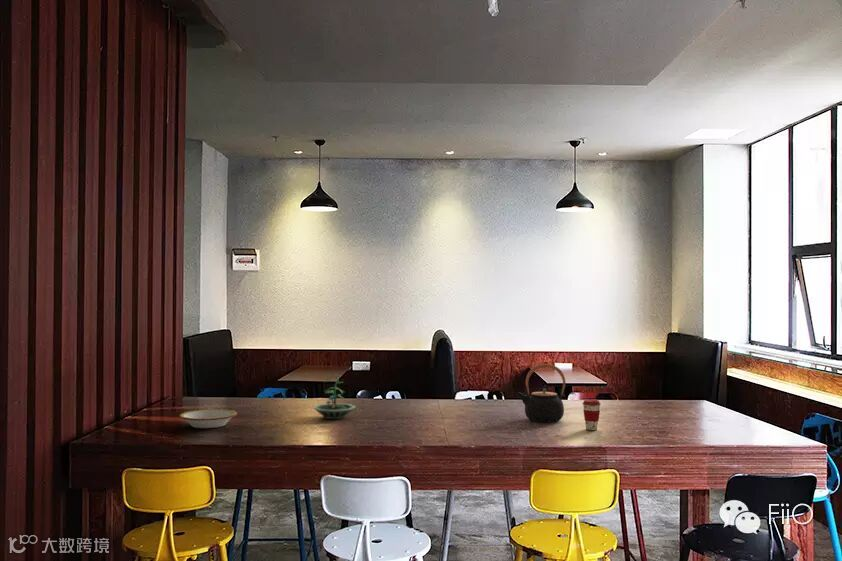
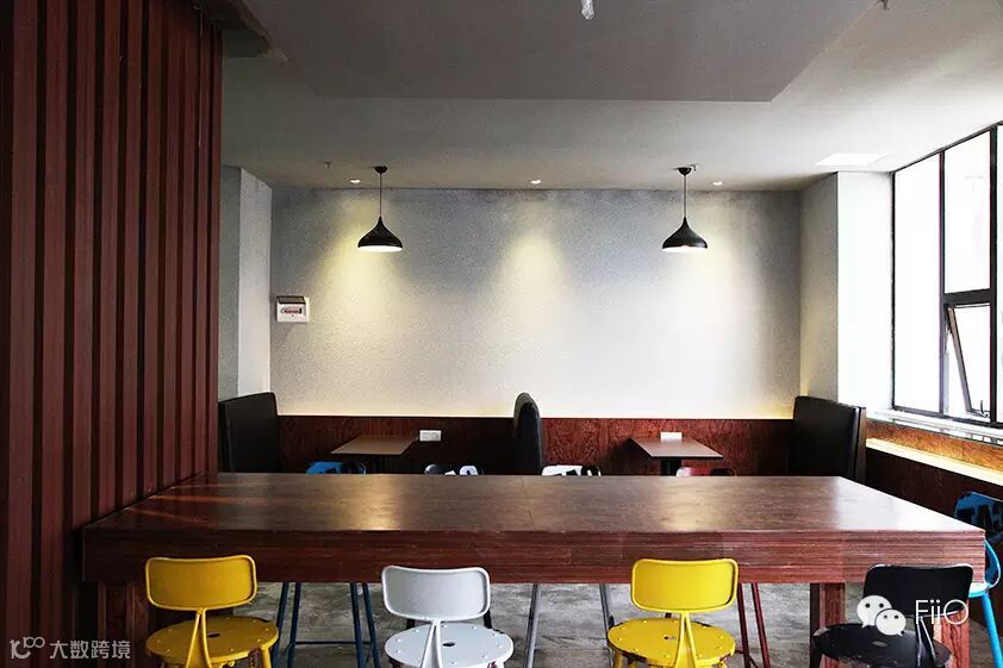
- terrarium [312,374,357,420]
- coffee cup [582,398,602,431]
- teapot [515,363,566,424]
- bowl [179,408,238,430]
